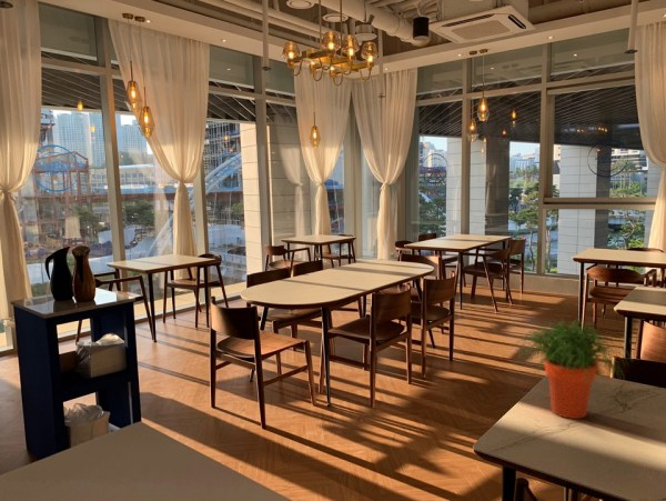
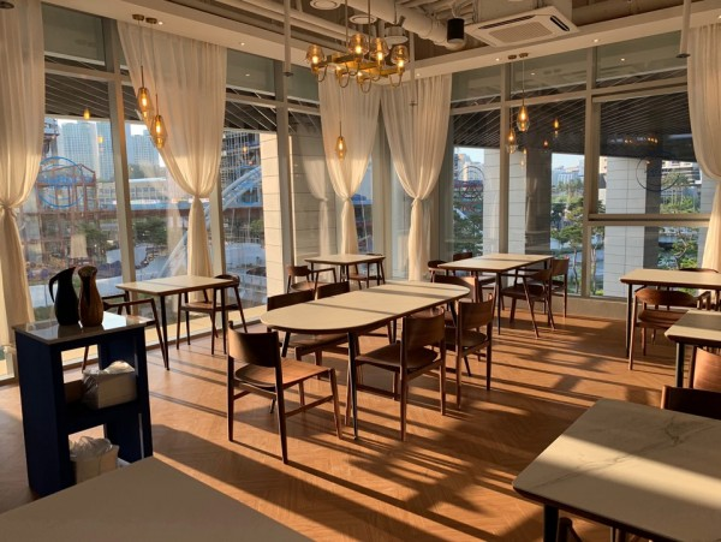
- potted plant [513,318,634,420]
